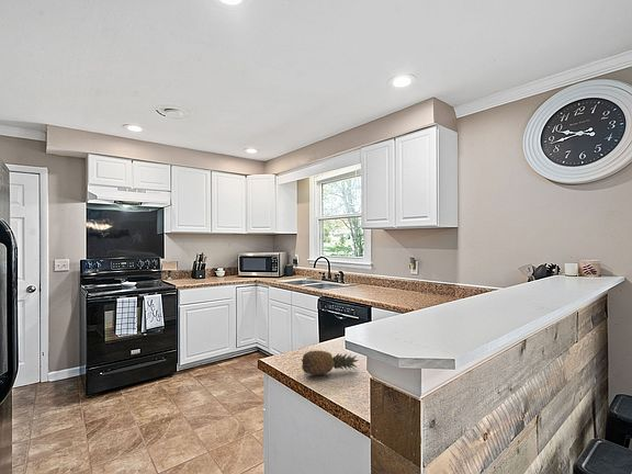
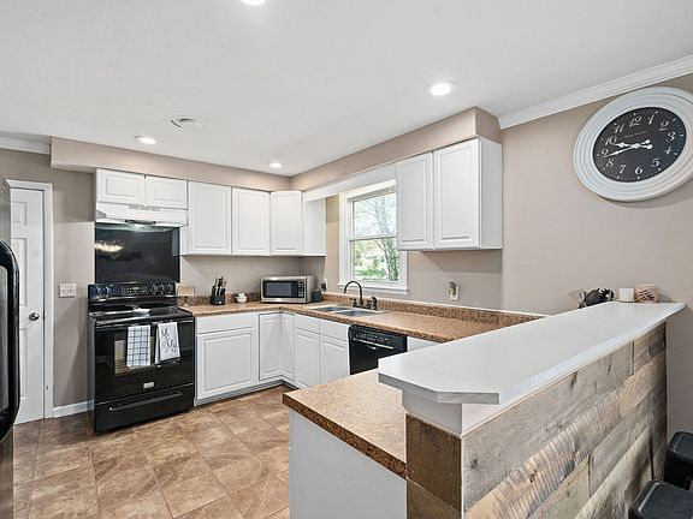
- fruit [301,350,360,376]
